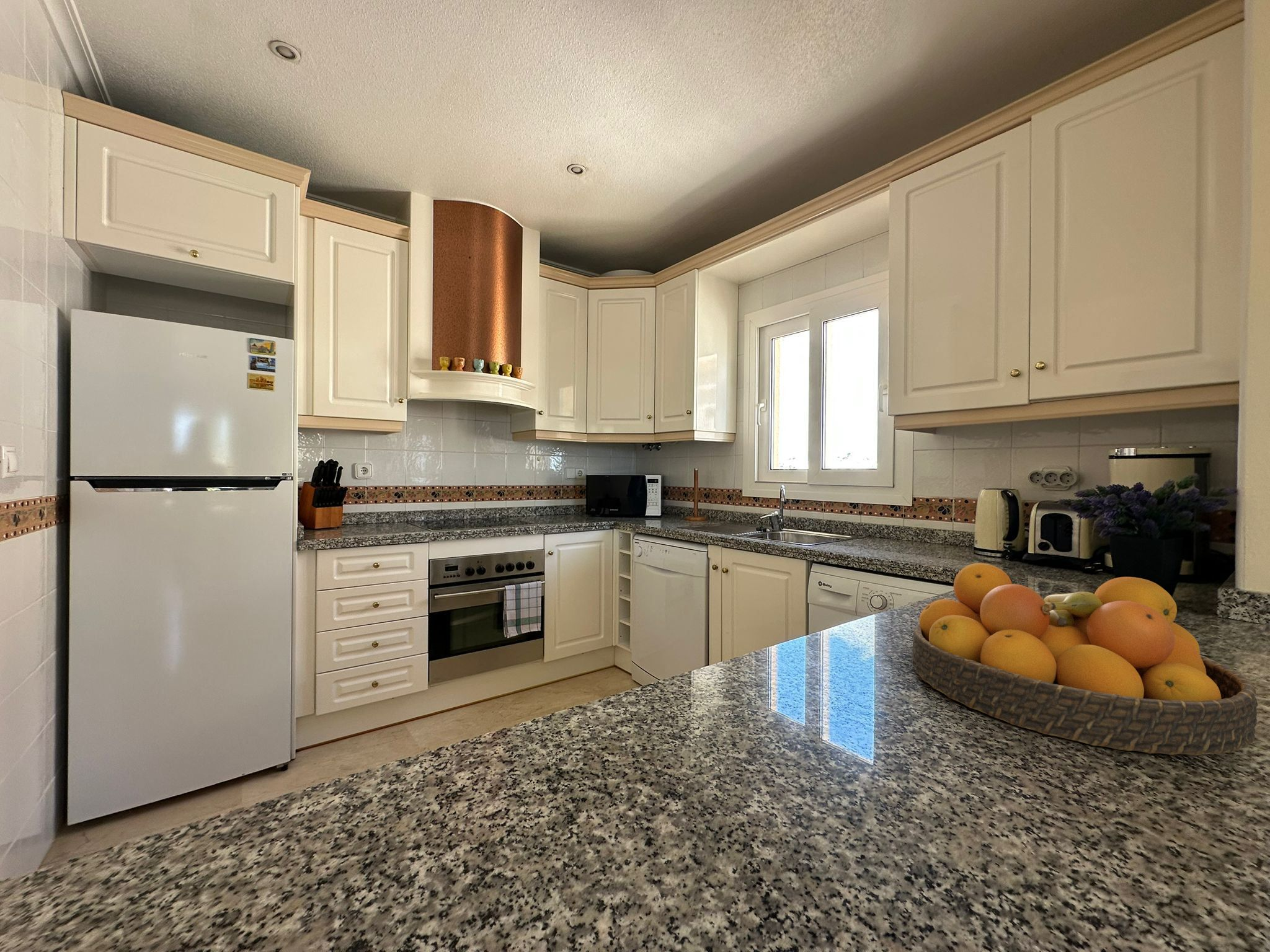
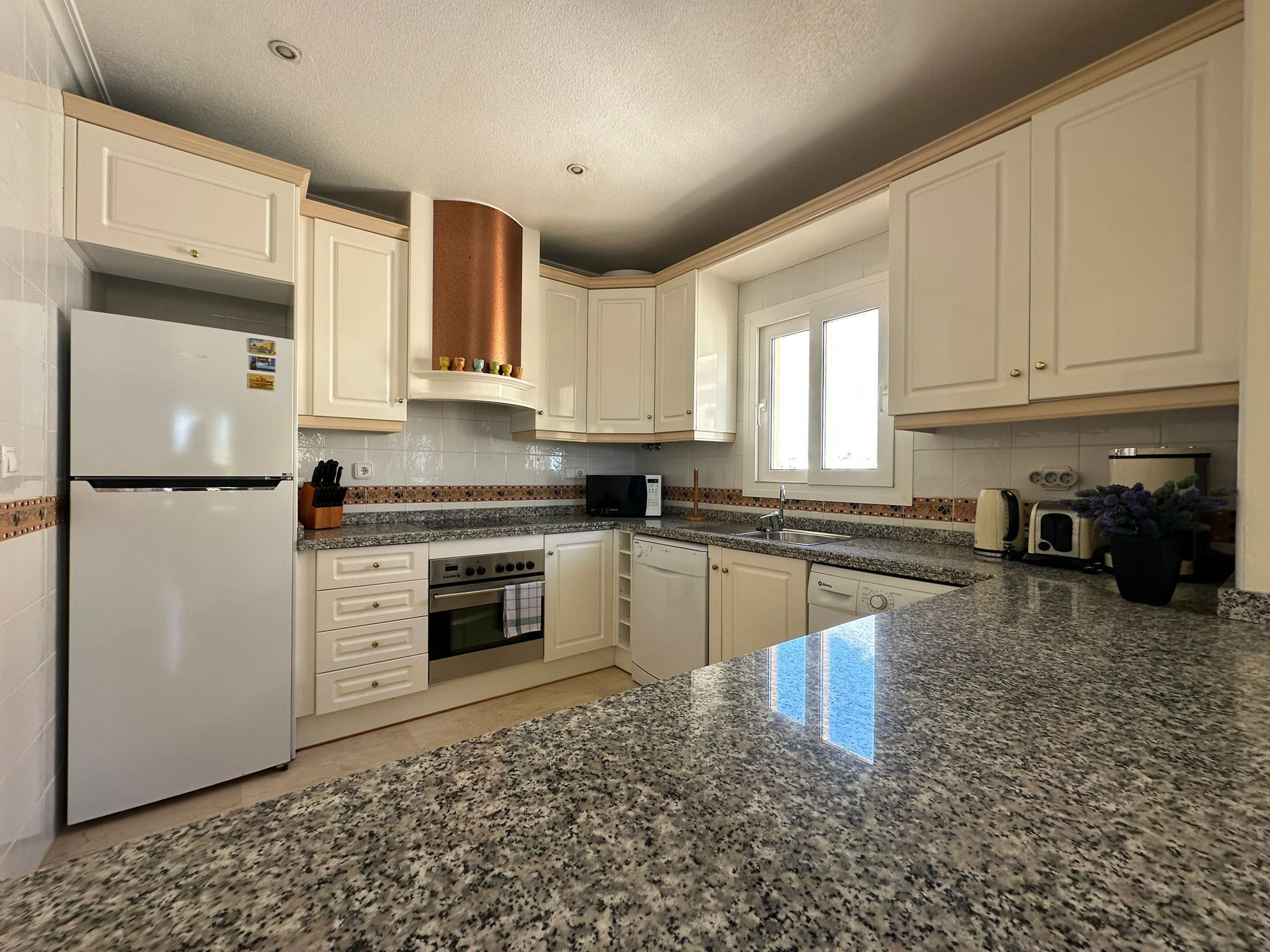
- fruit bowl [911,563,1258,756]
